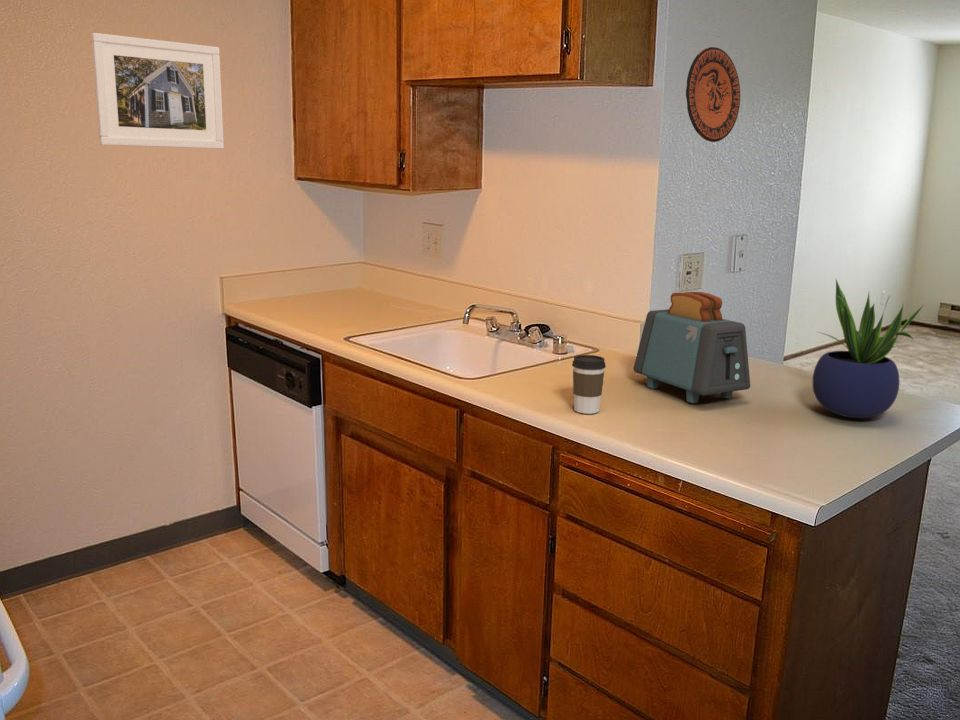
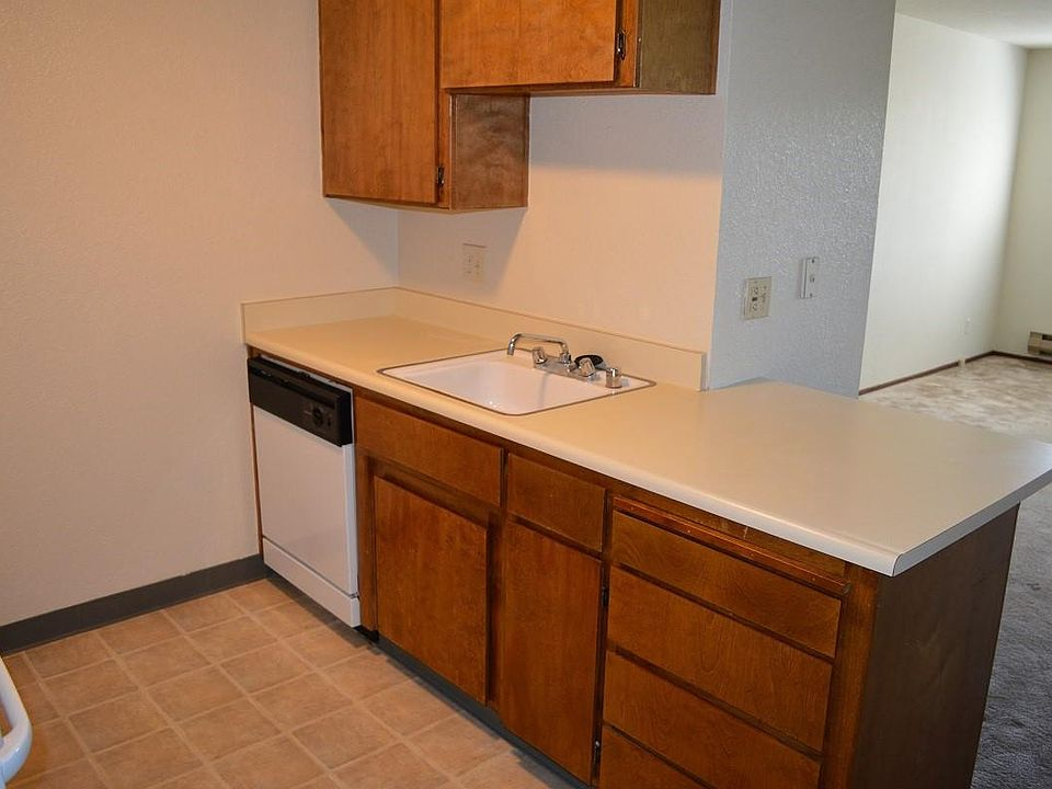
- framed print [90,32,225,150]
- toaster [633,291,751,404]
- potted plant [812,278,925,419]
- coffee cup [571,354,607,415]
- decorative plate [685,46,741,143]
